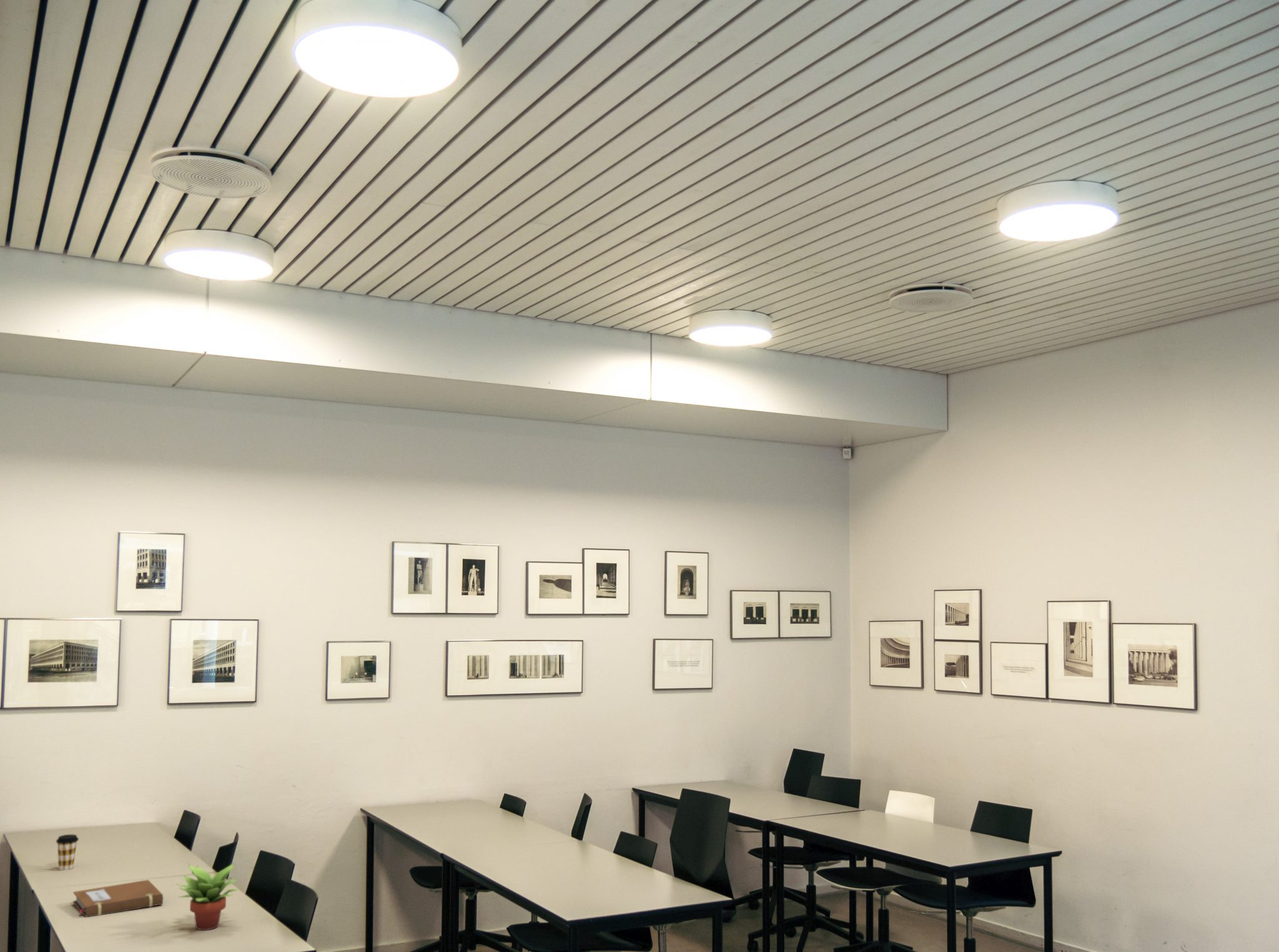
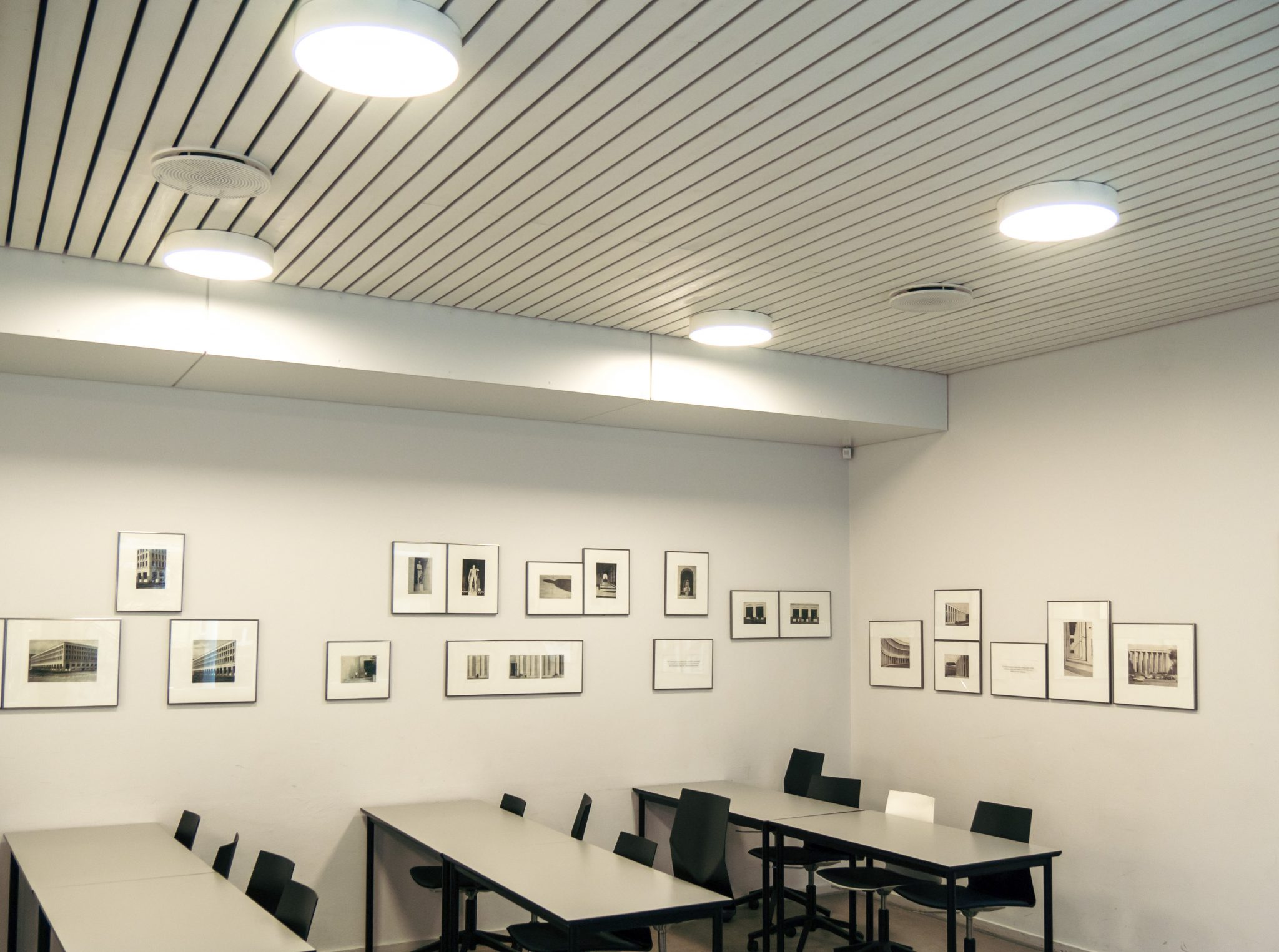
- succulent plant [175,862,242,931]
- coffee cup [56,834,79,871]
- notebook [72,879,164,918]
